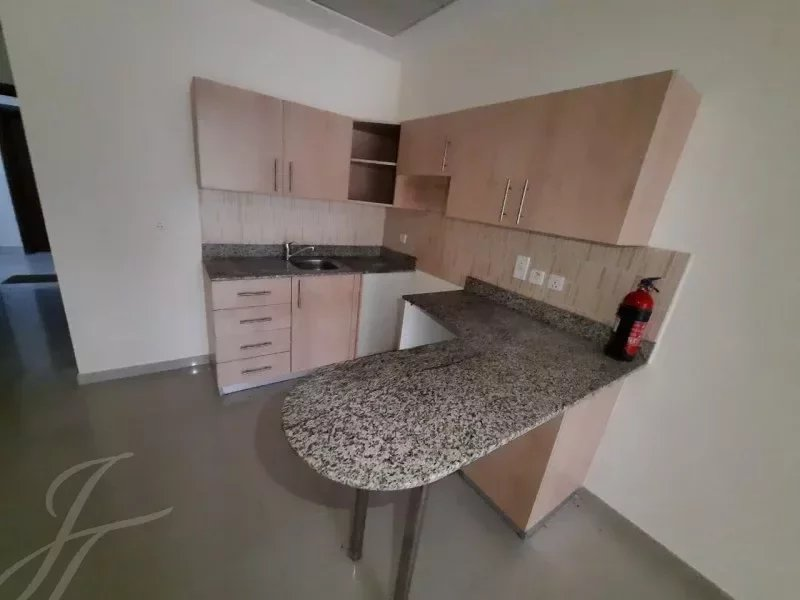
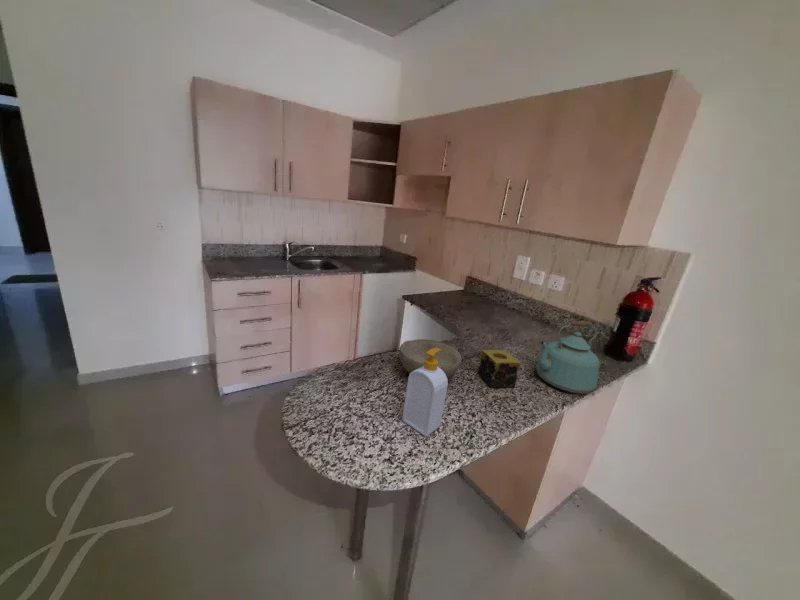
+ soap bottle [401,348,449,437]
+ bowl [398,338,462,379]
+ kettle [535,320,600,394]
+ candle [477,349,521,389]
